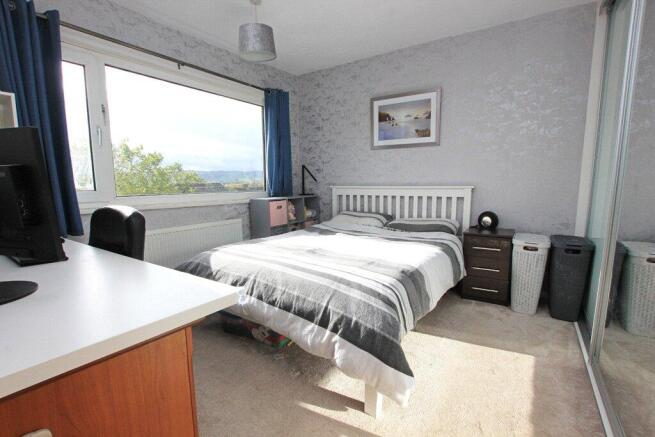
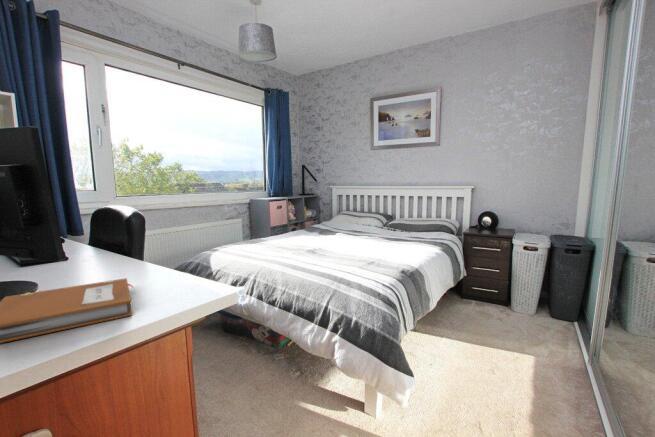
+ notebook [0,277,135,344]
